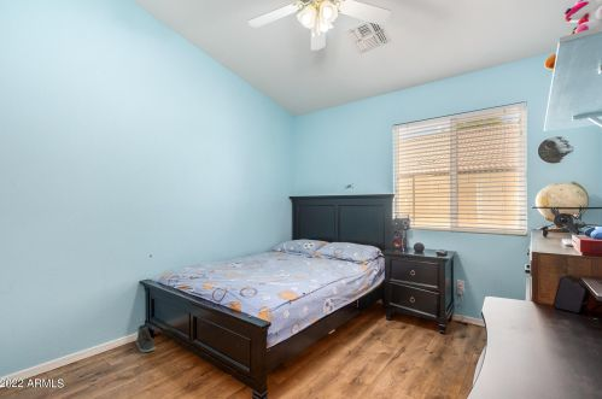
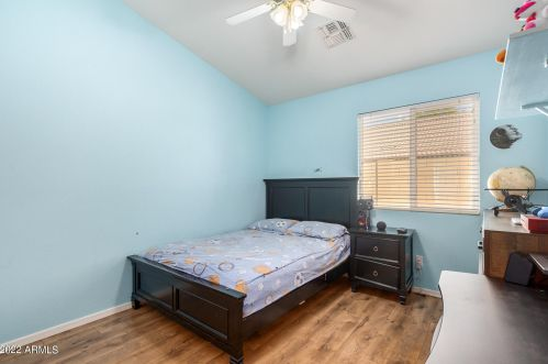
- sneaker [135,324,157,353]
